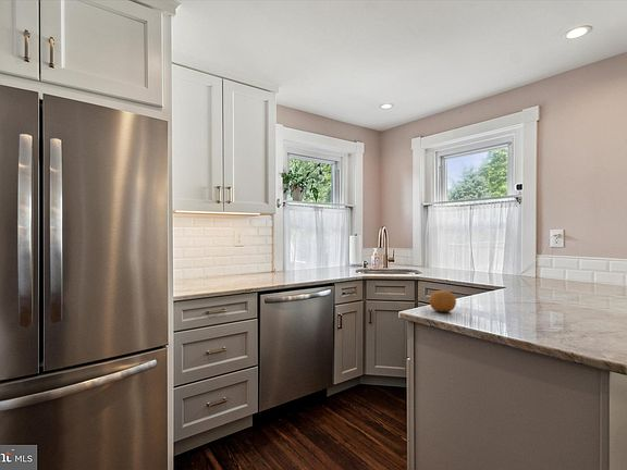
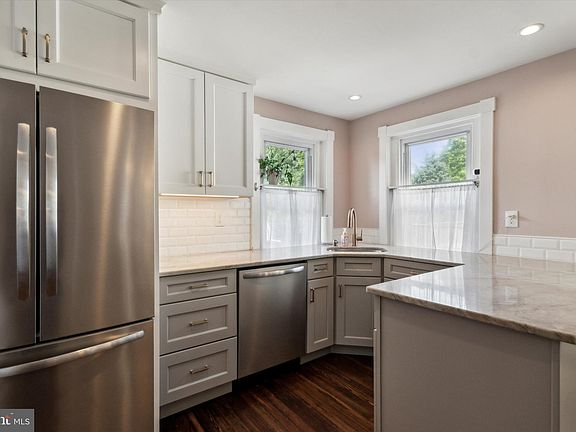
- fruit [429,289,457,313]
